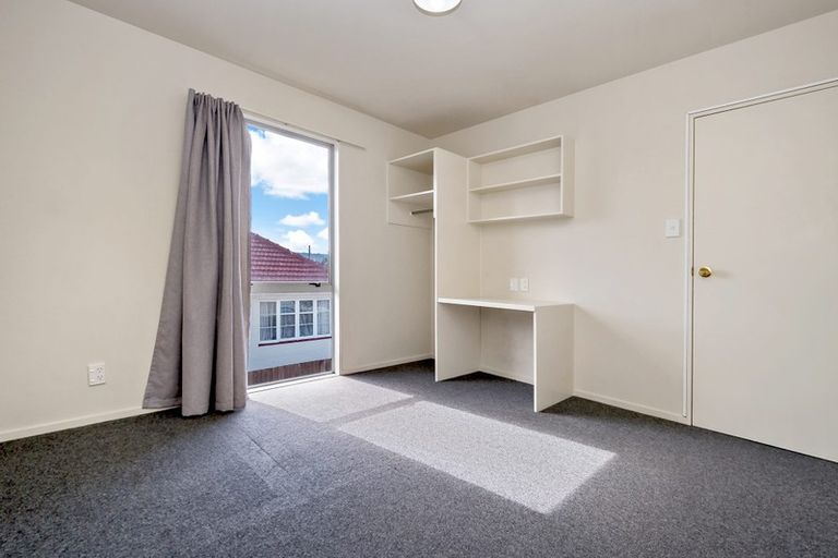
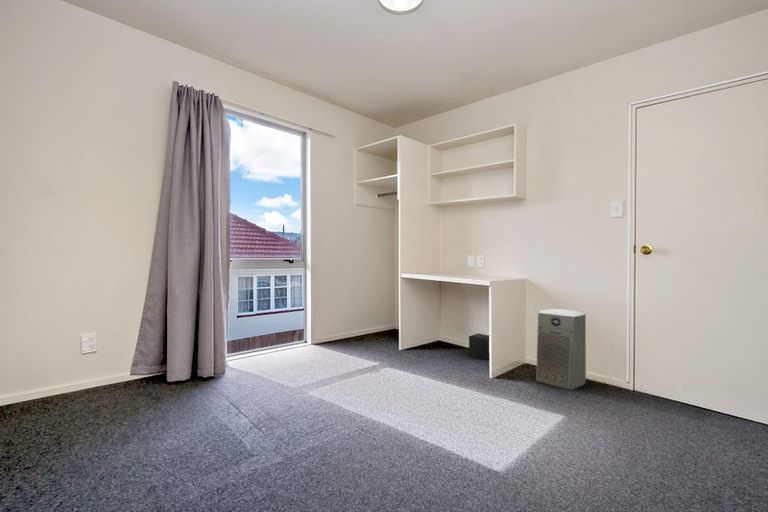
+ speaker [468,333,490,361]
+ fan [535,308,587,391]
